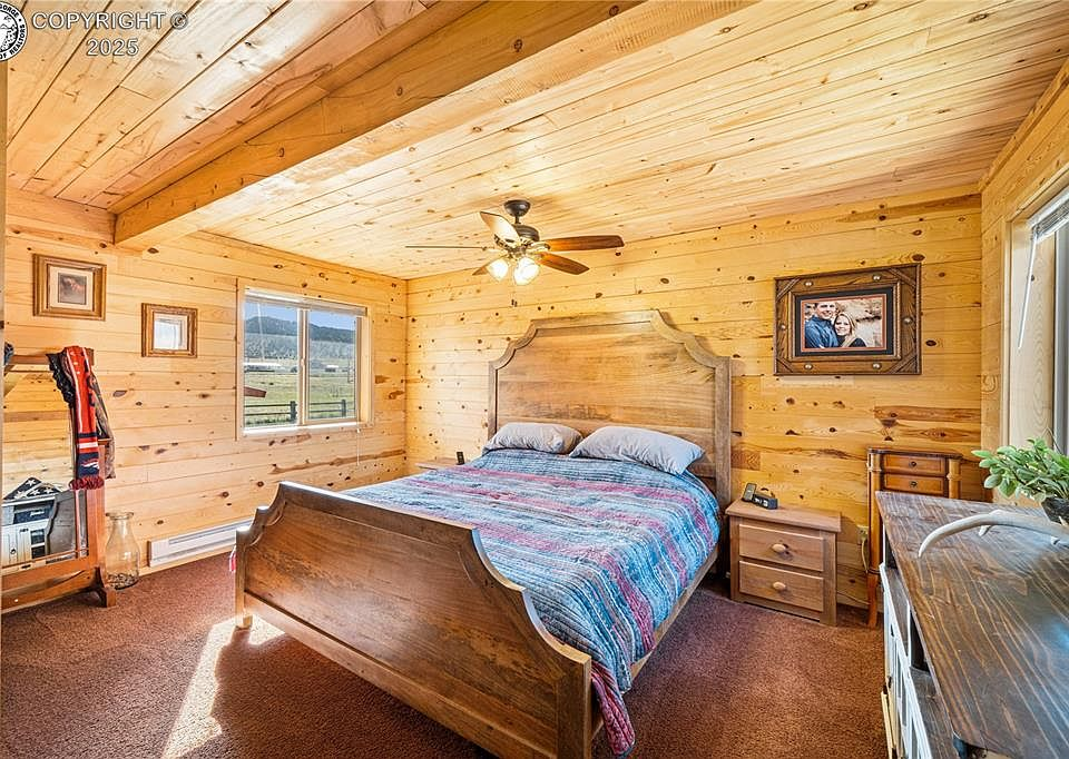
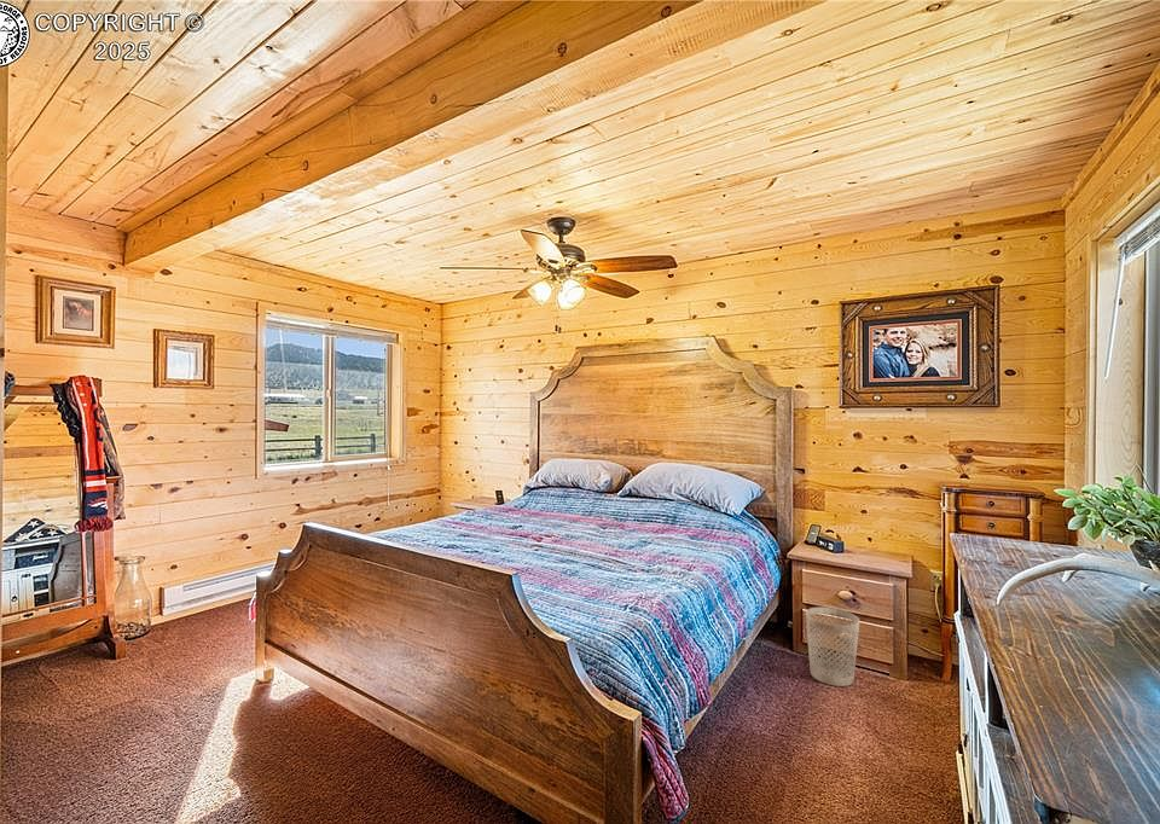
+ wastebasket [805,607,860,687]
